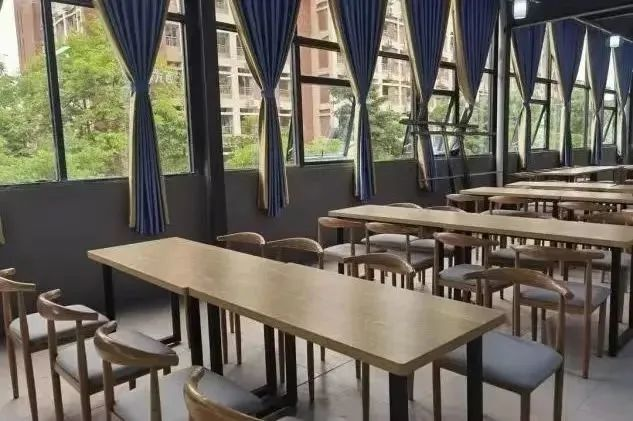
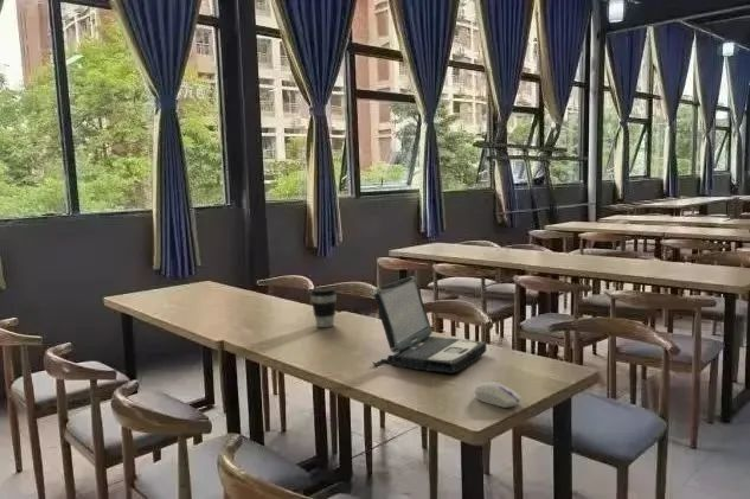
+ computer mouse [474,380,523,409]
+ coffee cup [309,286,338,328]
+ laptop [372,275,488,375]
